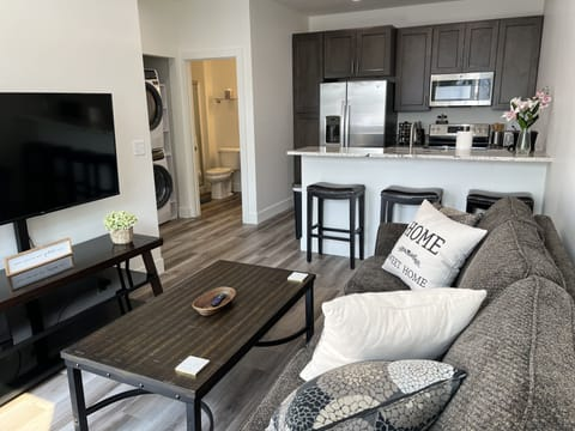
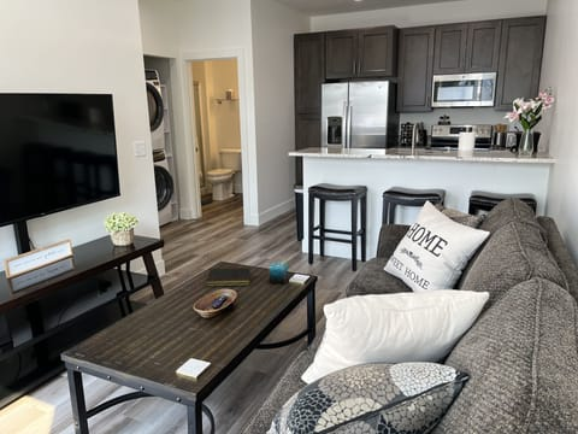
+ notepad [206,266,252,288]
+ candle [267,262,289,285]
